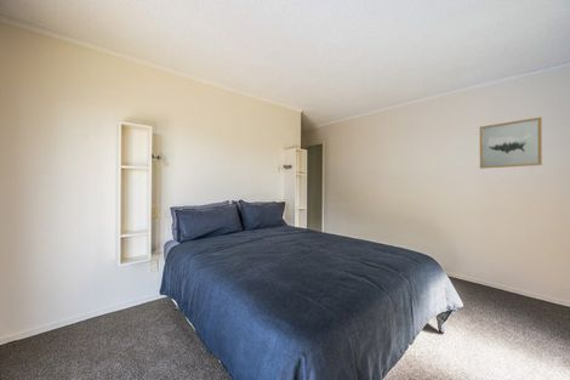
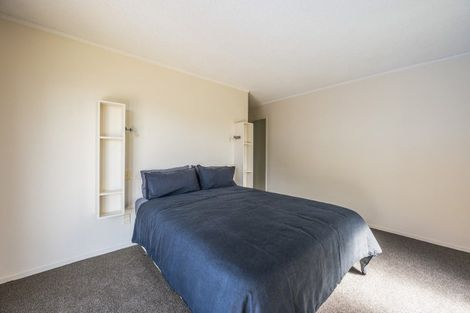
- wall art [479,117,543,170]
